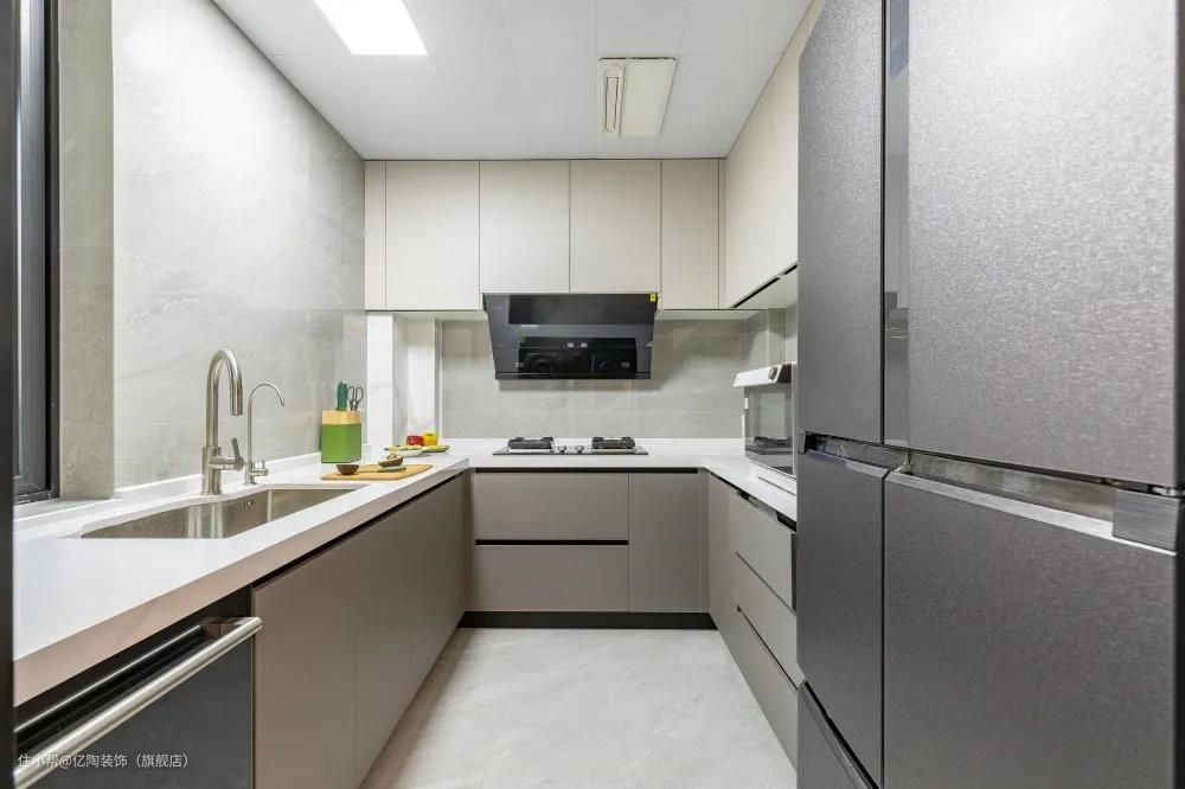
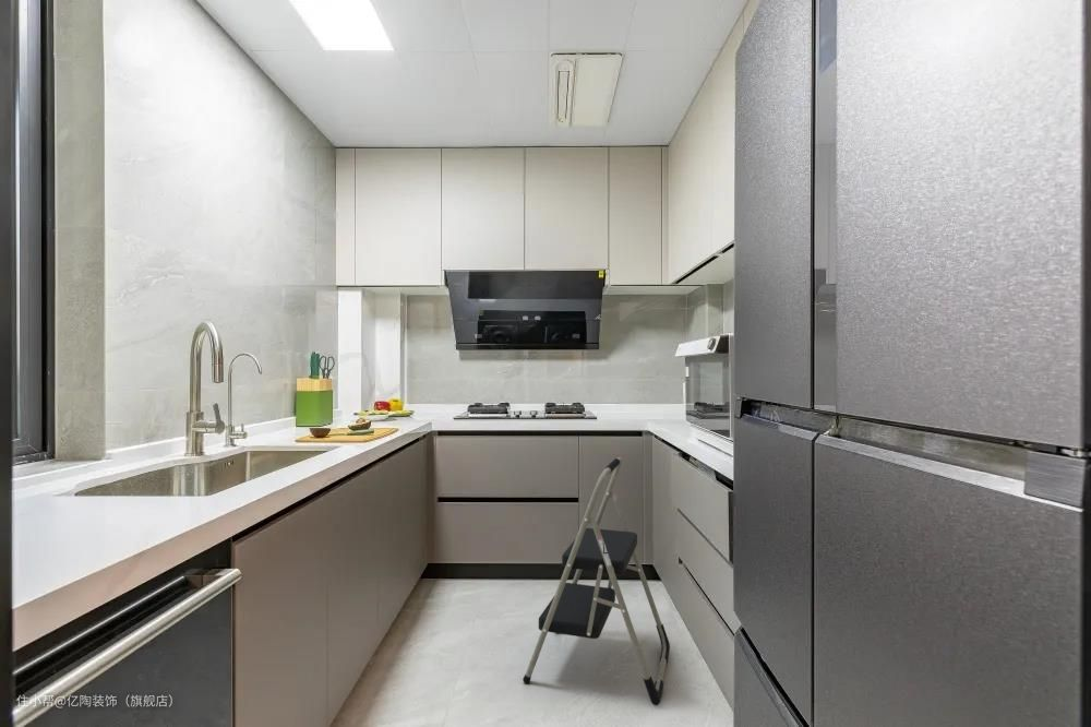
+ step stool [521,456,671,706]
